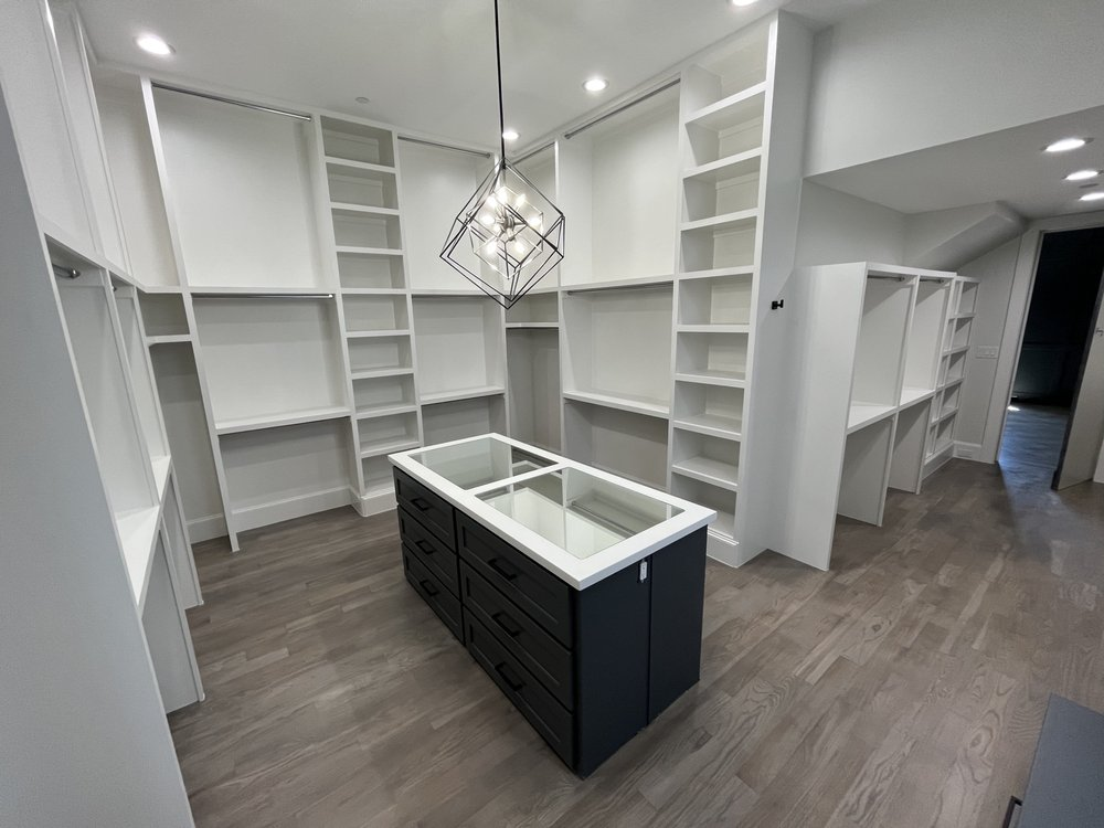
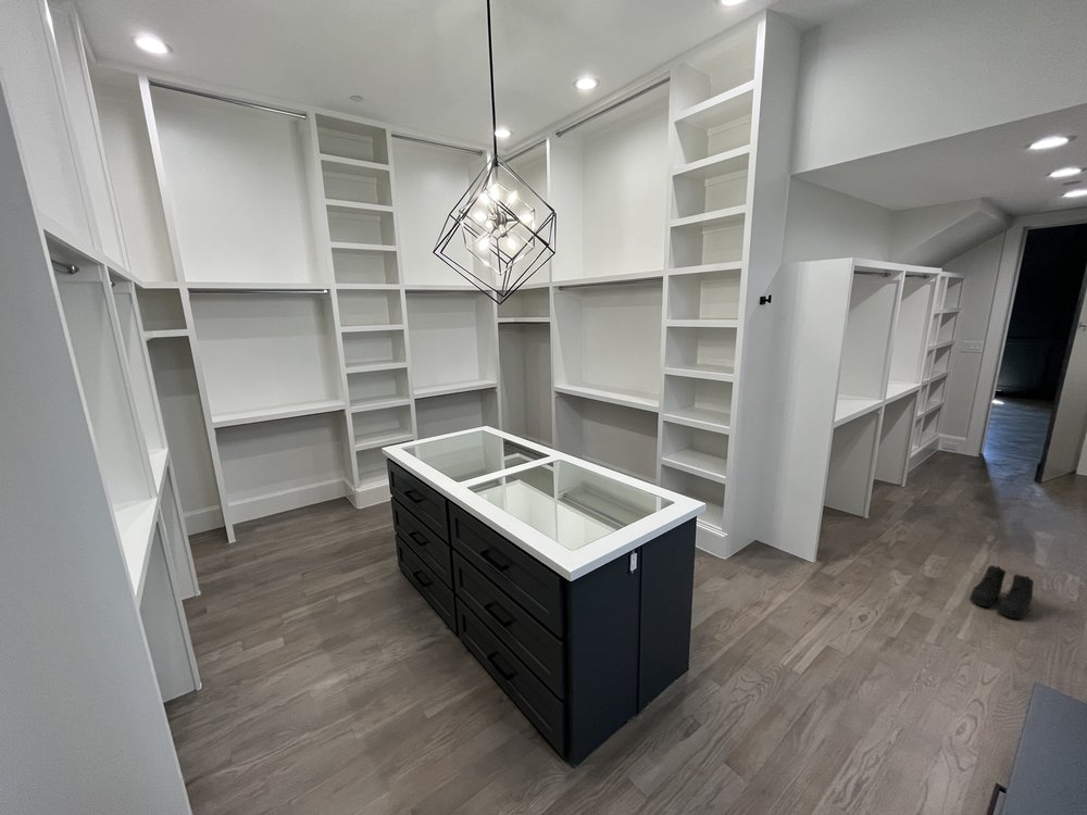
+ boots [969,564,1035,620]
